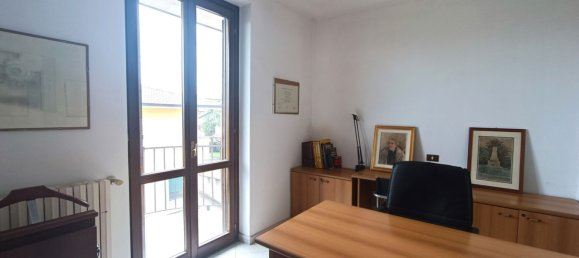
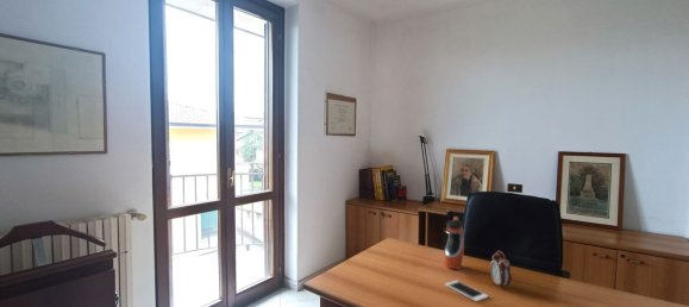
+ water bottle [444,215,465,270]
+ alarm clock [489,250,513,290]
+ cell phone [444,280,489,302]
